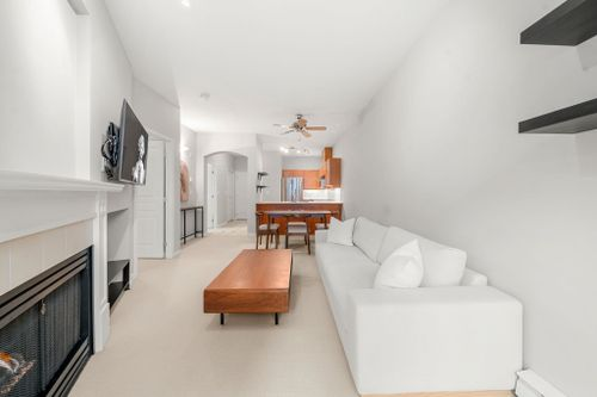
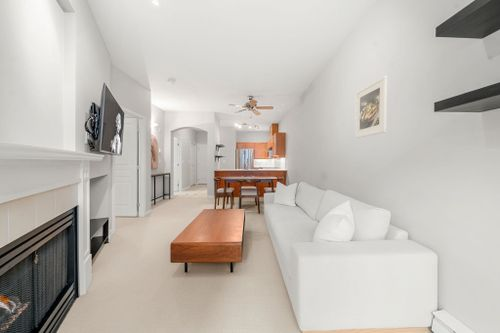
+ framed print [354,75,388,139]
